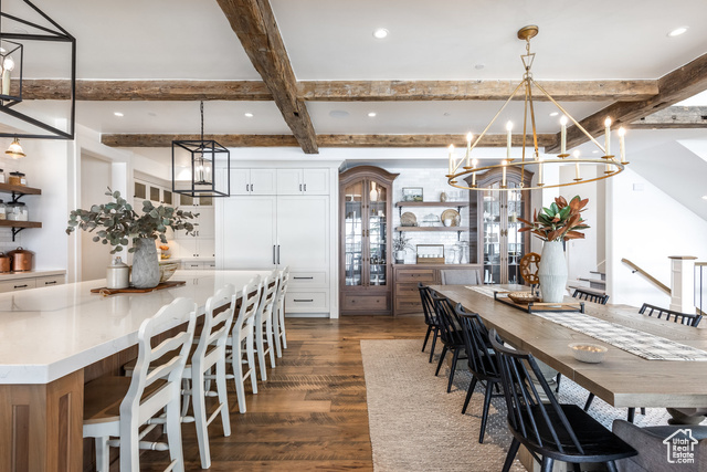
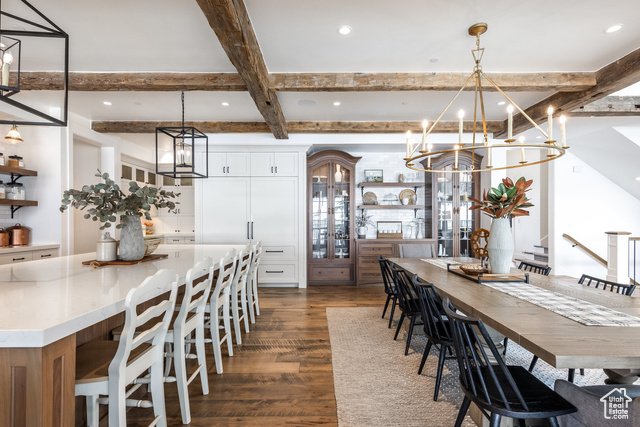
- legume [567,342,612,364]
